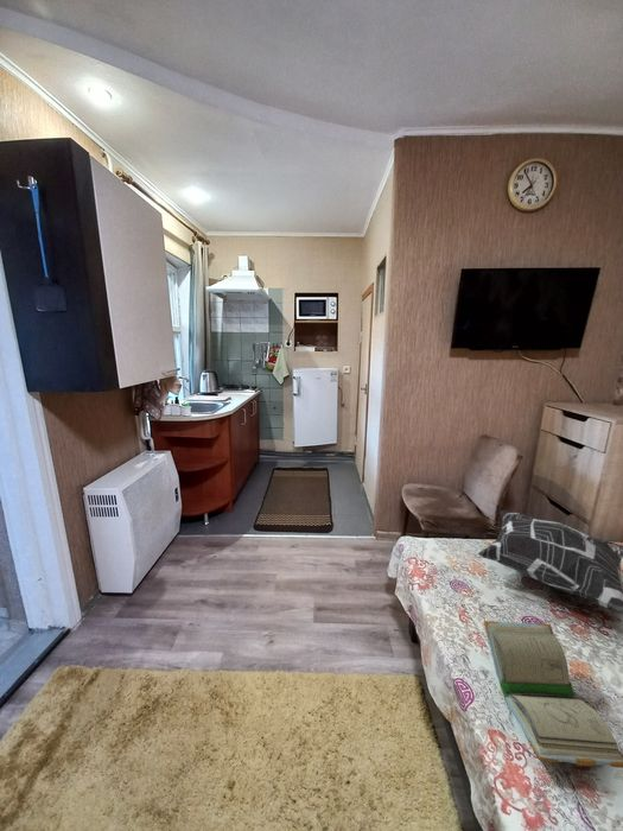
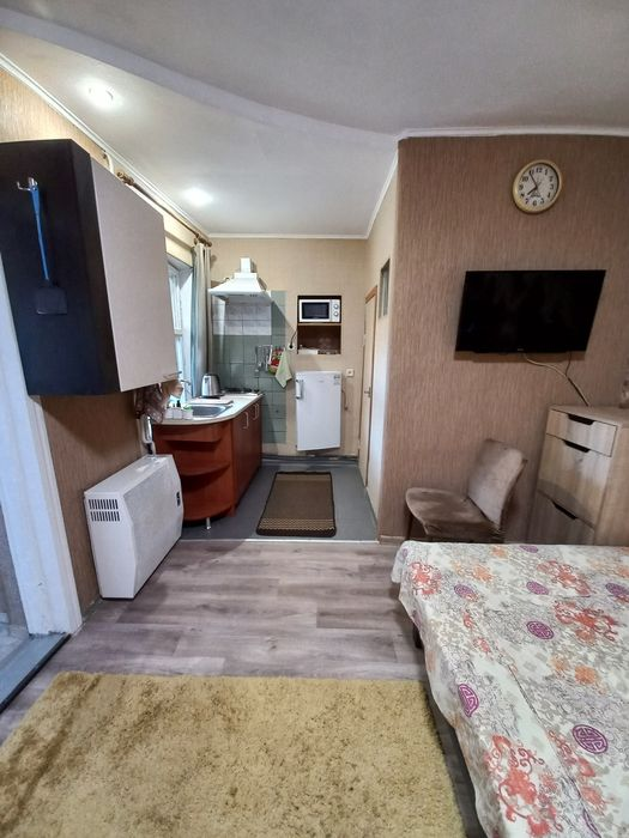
- book [482,620,623,769]
- decorative pillow [477,509,623,616]
